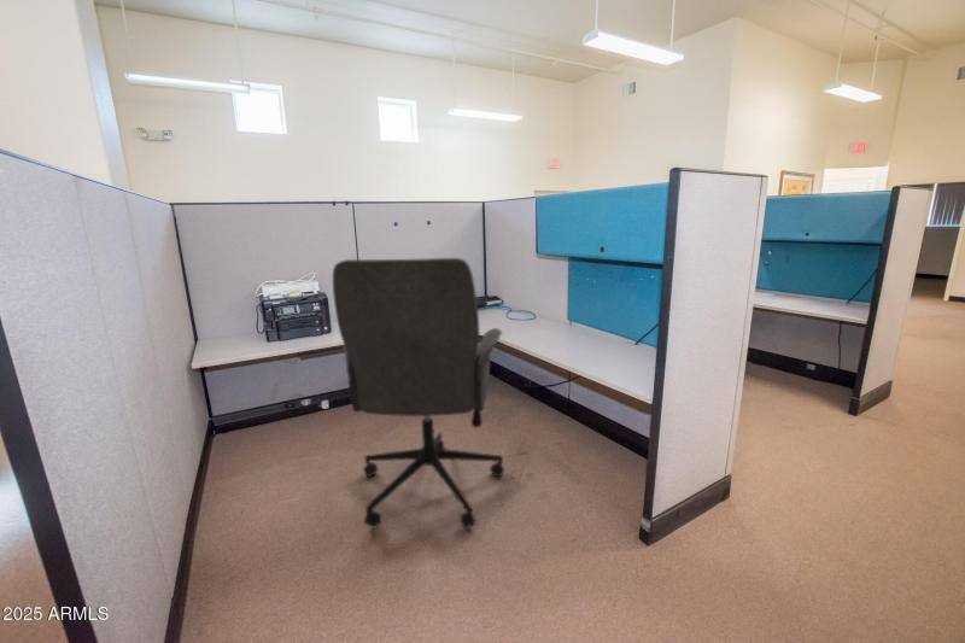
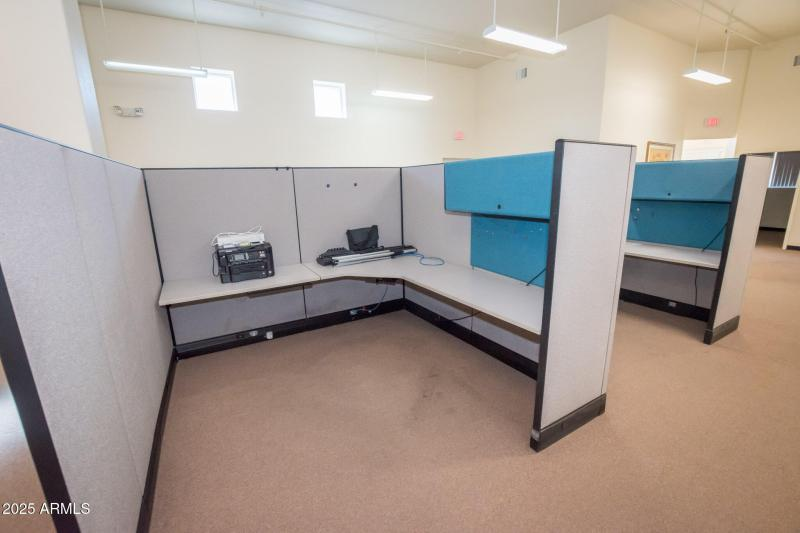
- office chair [332,257,505,530]
